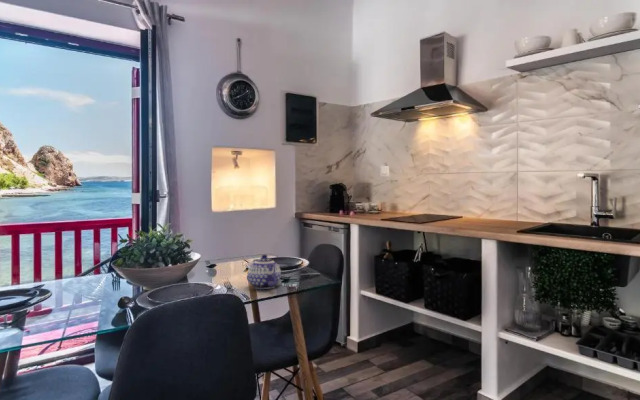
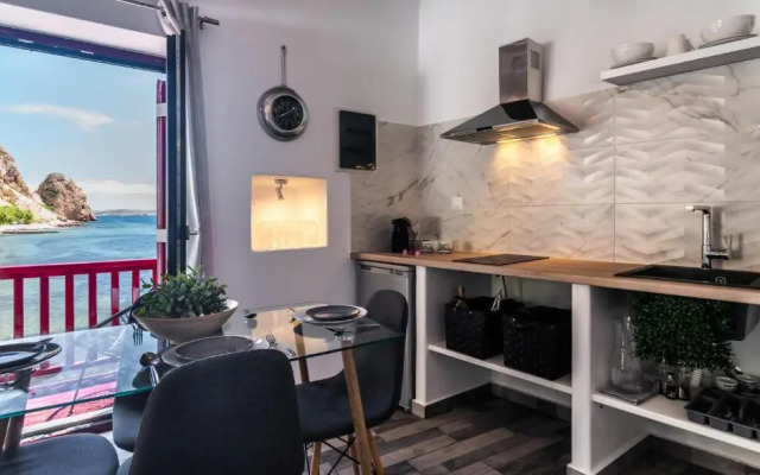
- teapot [247,253,282,290]
